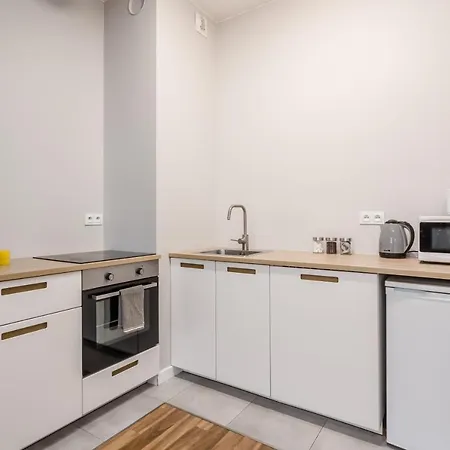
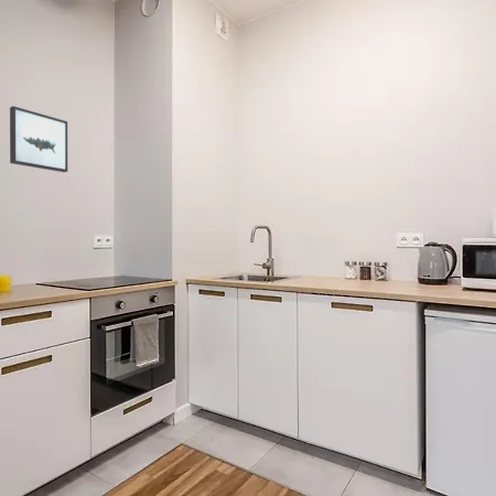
+ wall art [9,105,68,173]
